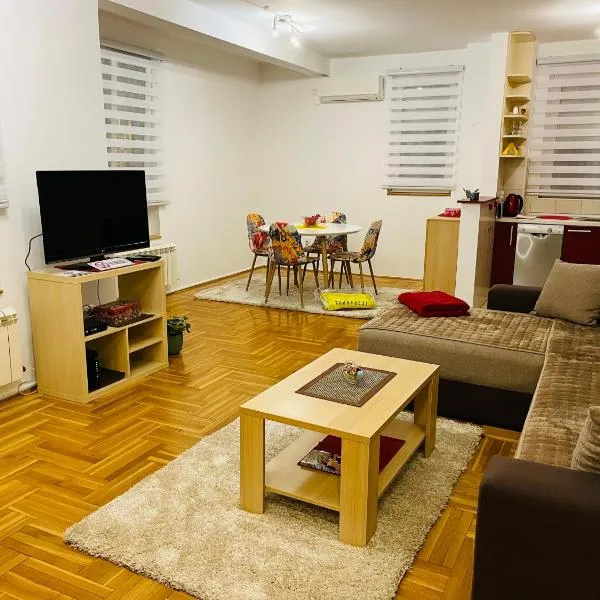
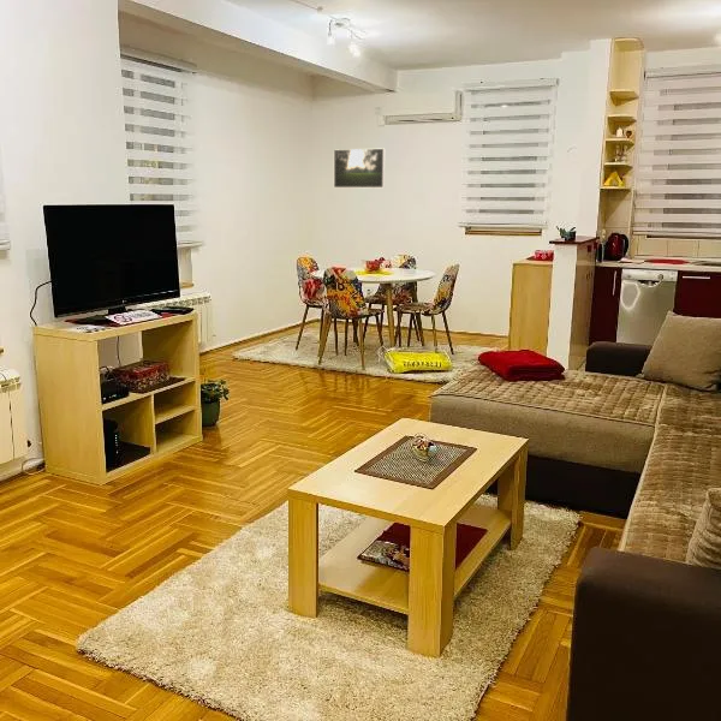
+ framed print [333,148,386,189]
